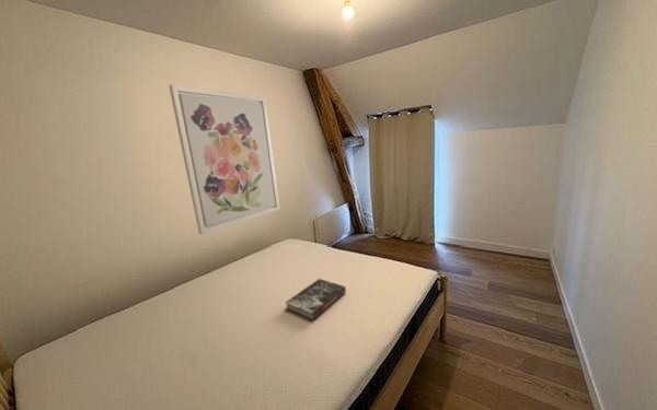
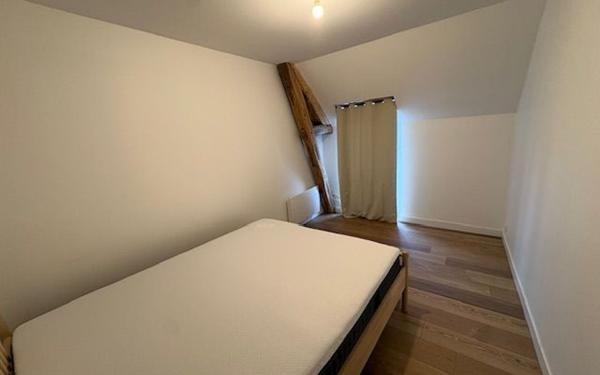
- wall art [168,83,280,236]
- book [285,278,347,321]
